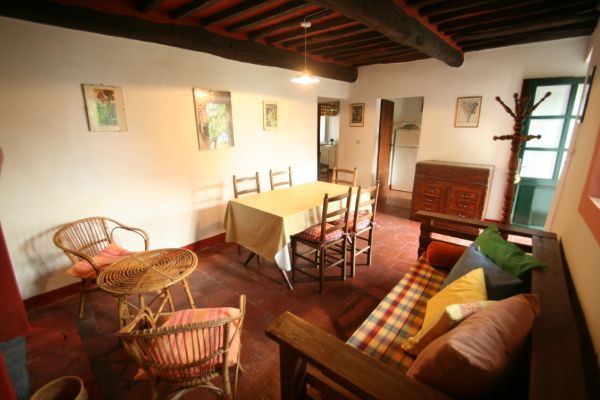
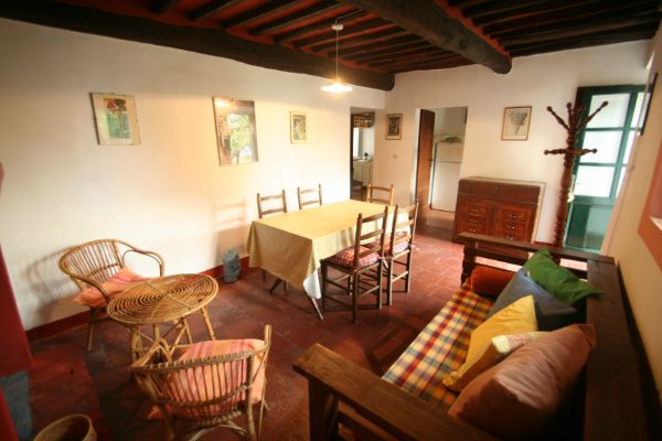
+ bag [221,248,242,283]
